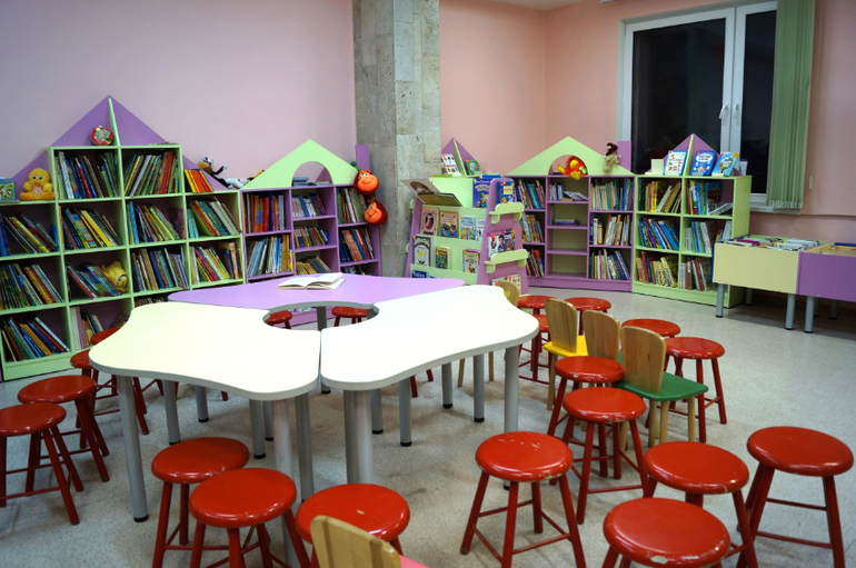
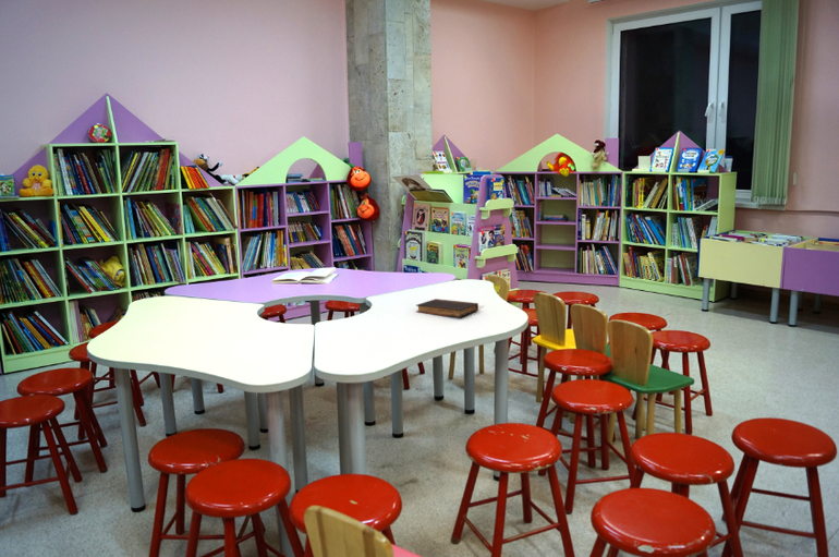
+ book [415,298,479,318]
